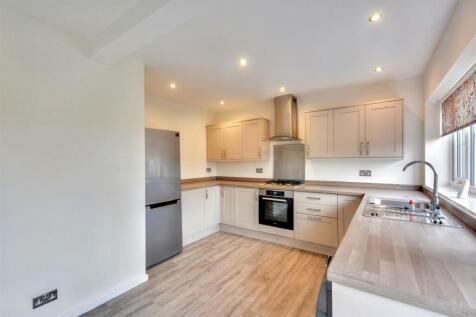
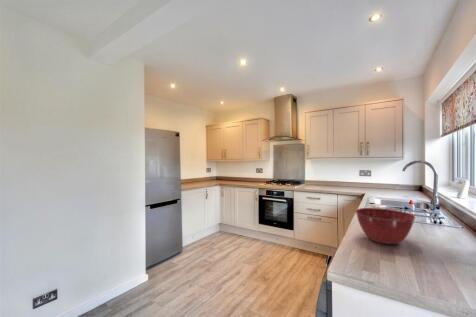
+ mixing bowl [354,207,417,245]
